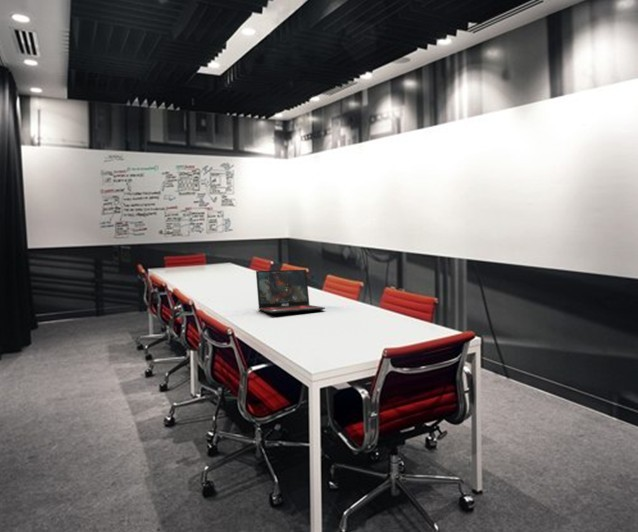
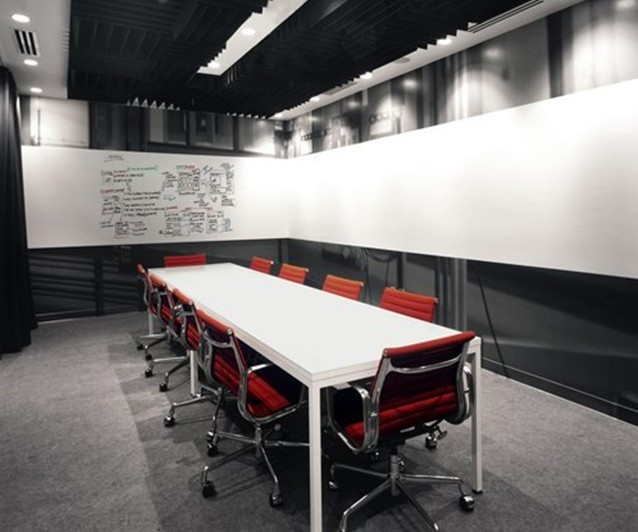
- laptop [255,269,326,314]
